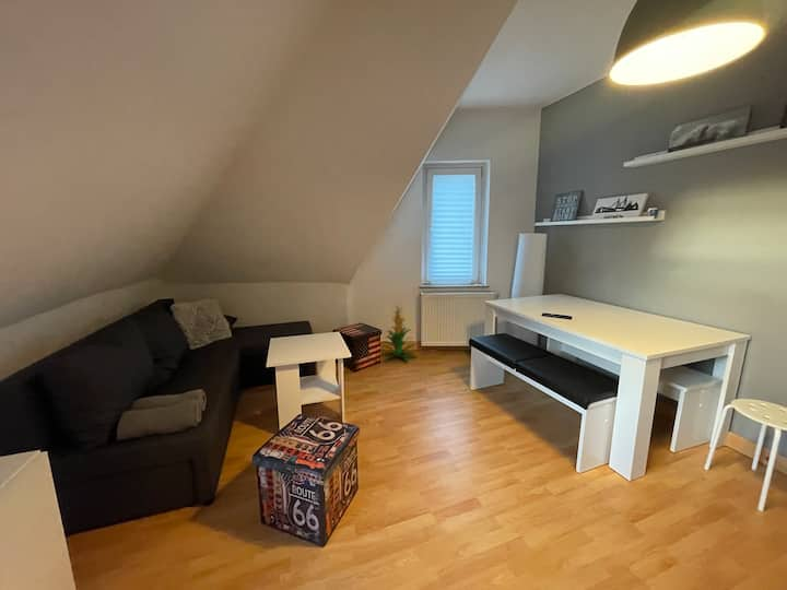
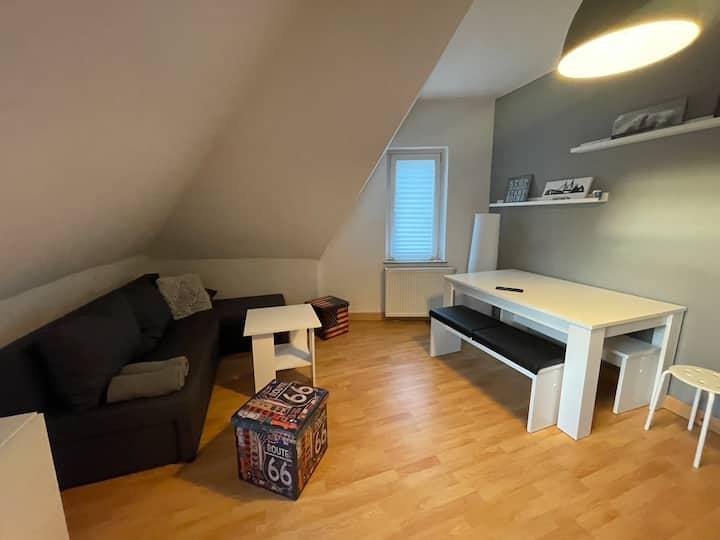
- indoor plant [379,303,419,363]
